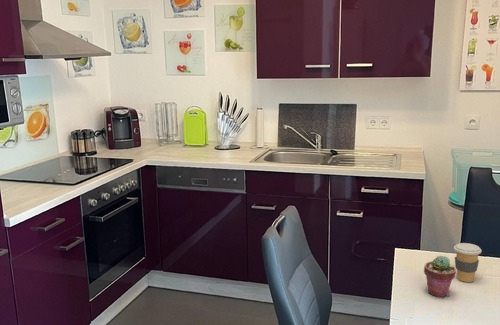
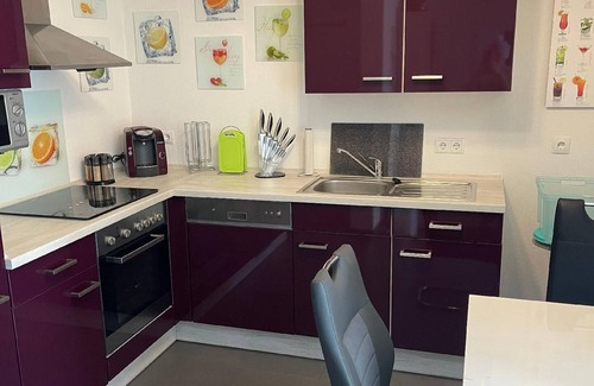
- potted succulent [423,255,457,298]
- coffee cup [453,242,482,283]
